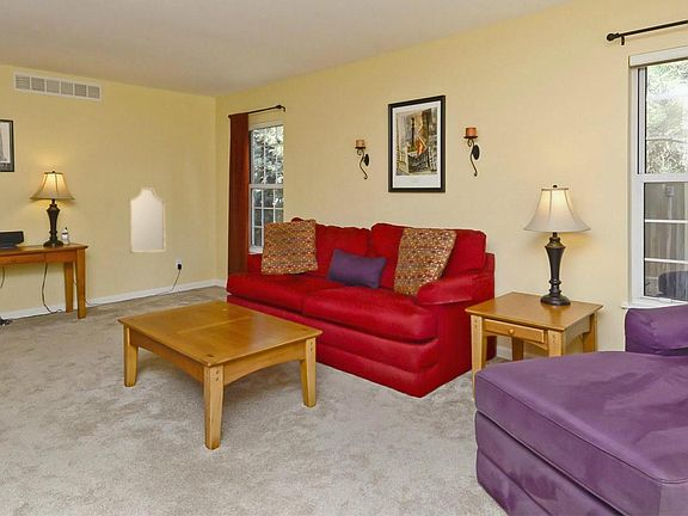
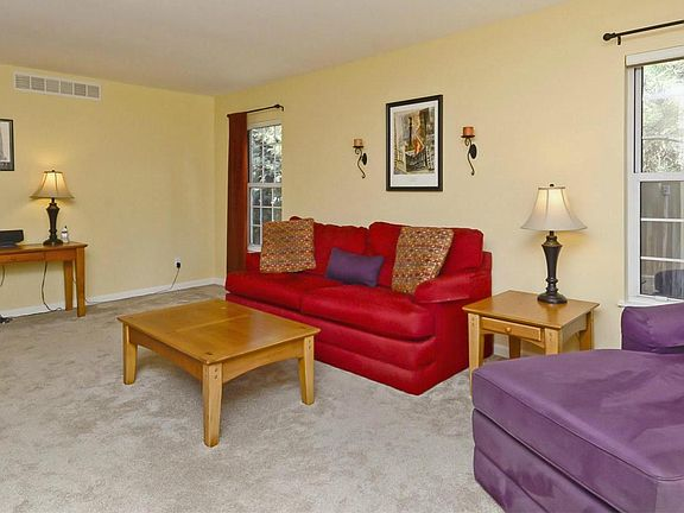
- home mirror [128,186,167,254]
